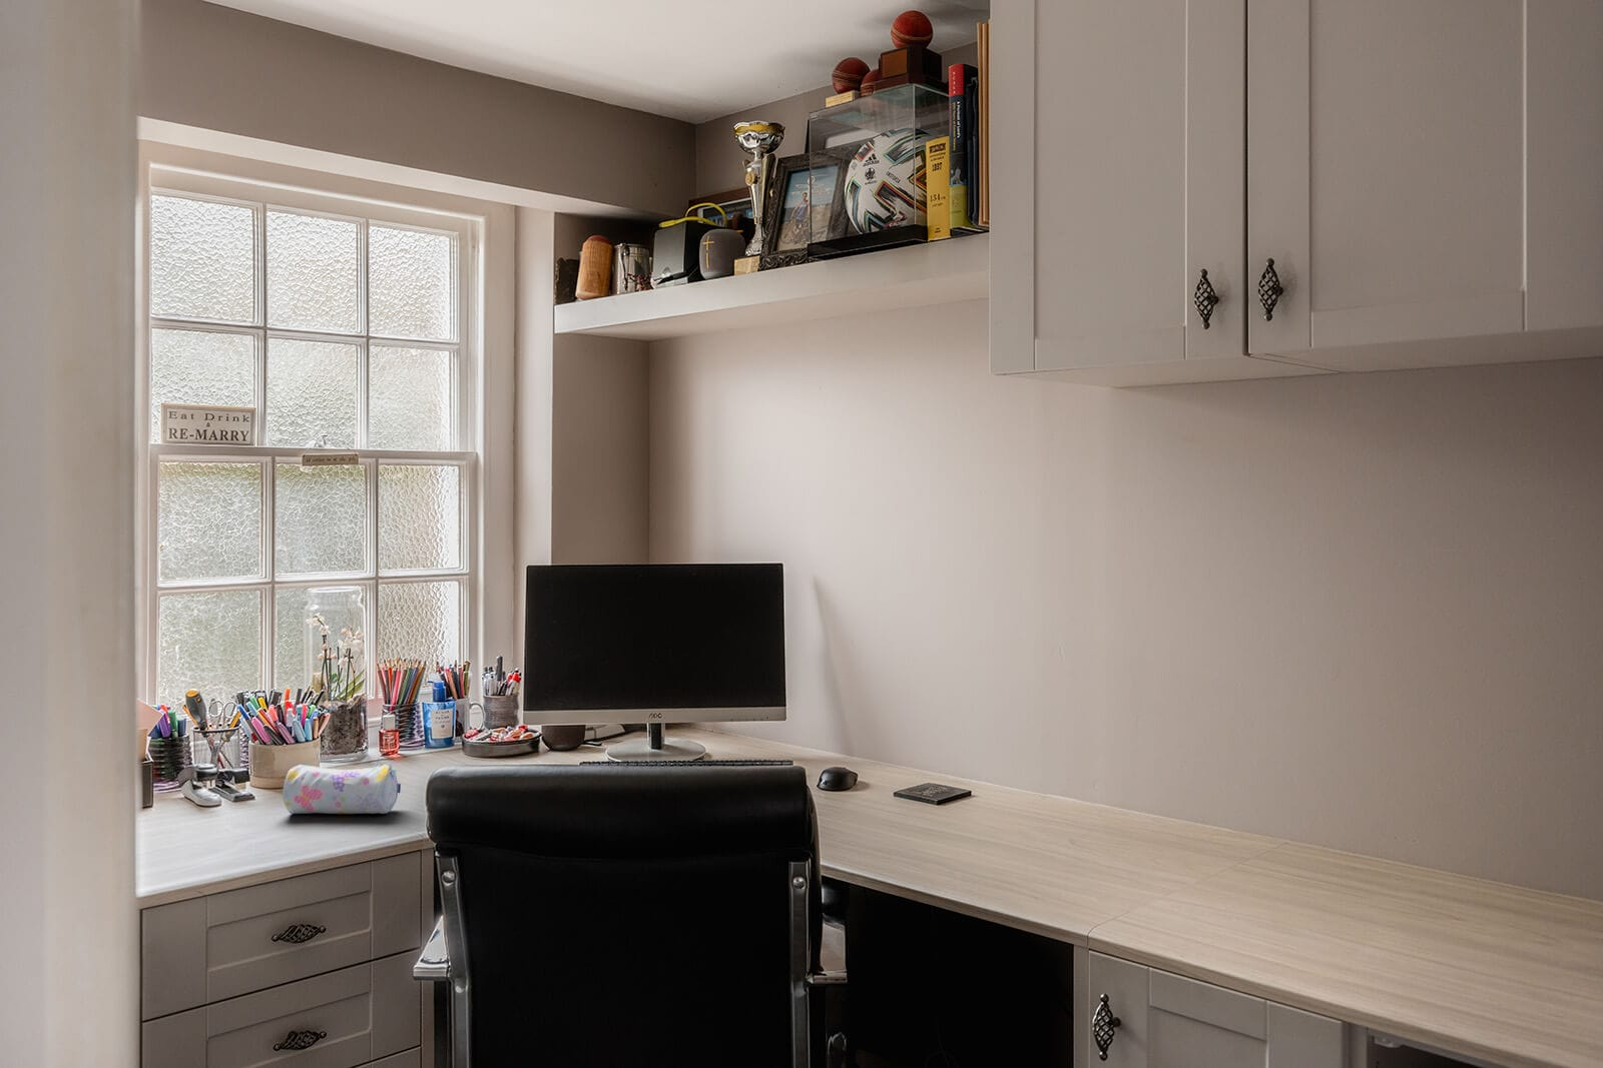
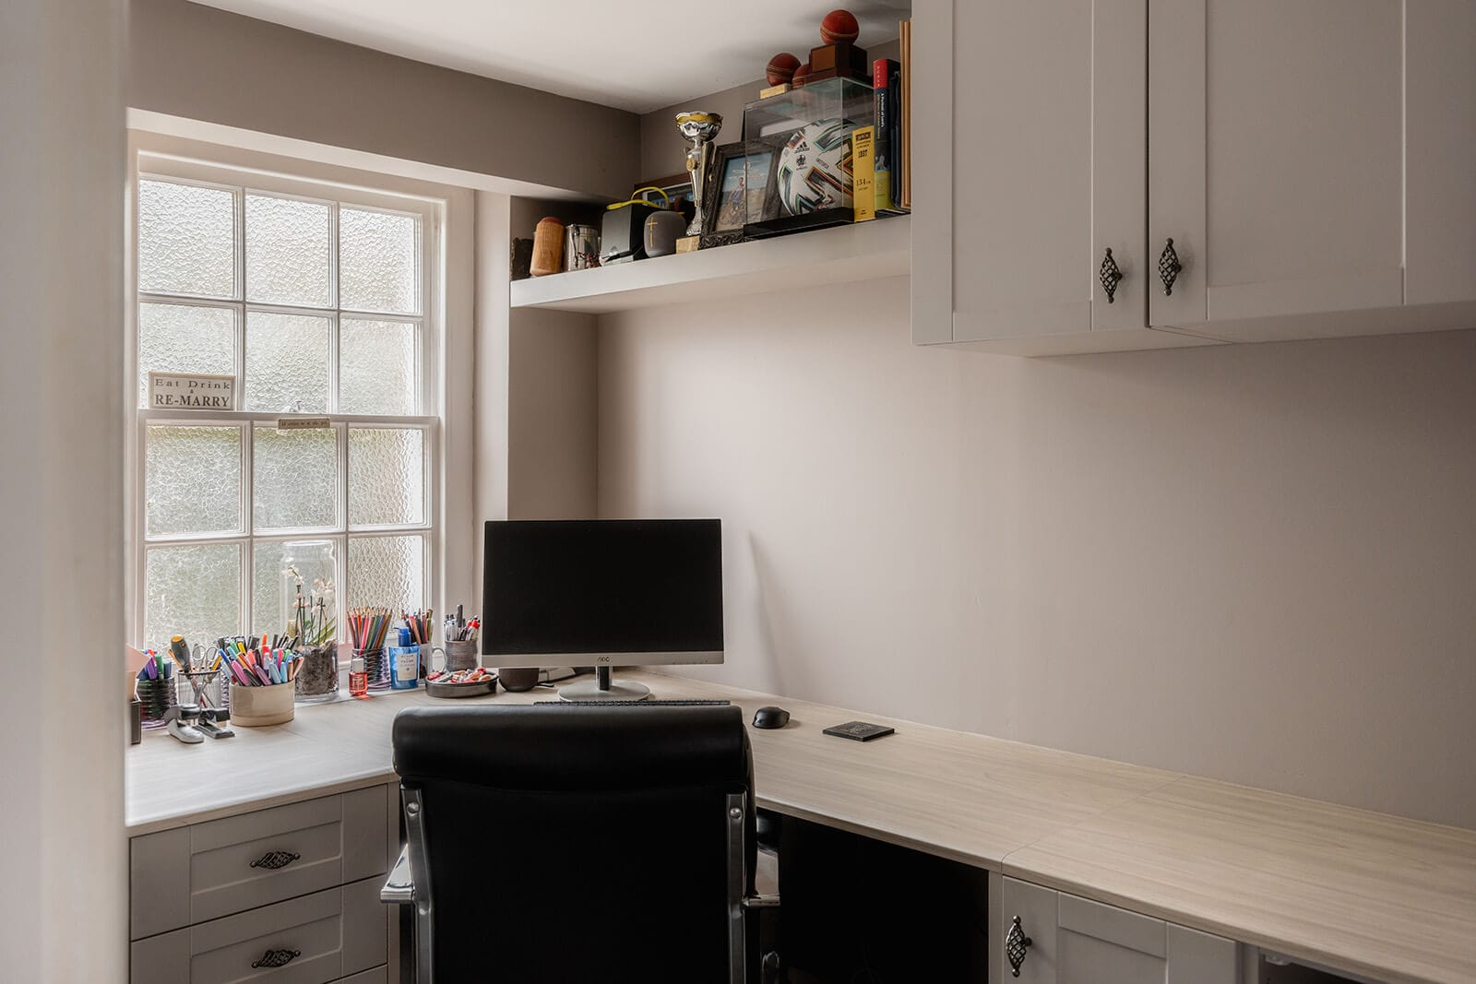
- pencil case [281,763,402,815]
